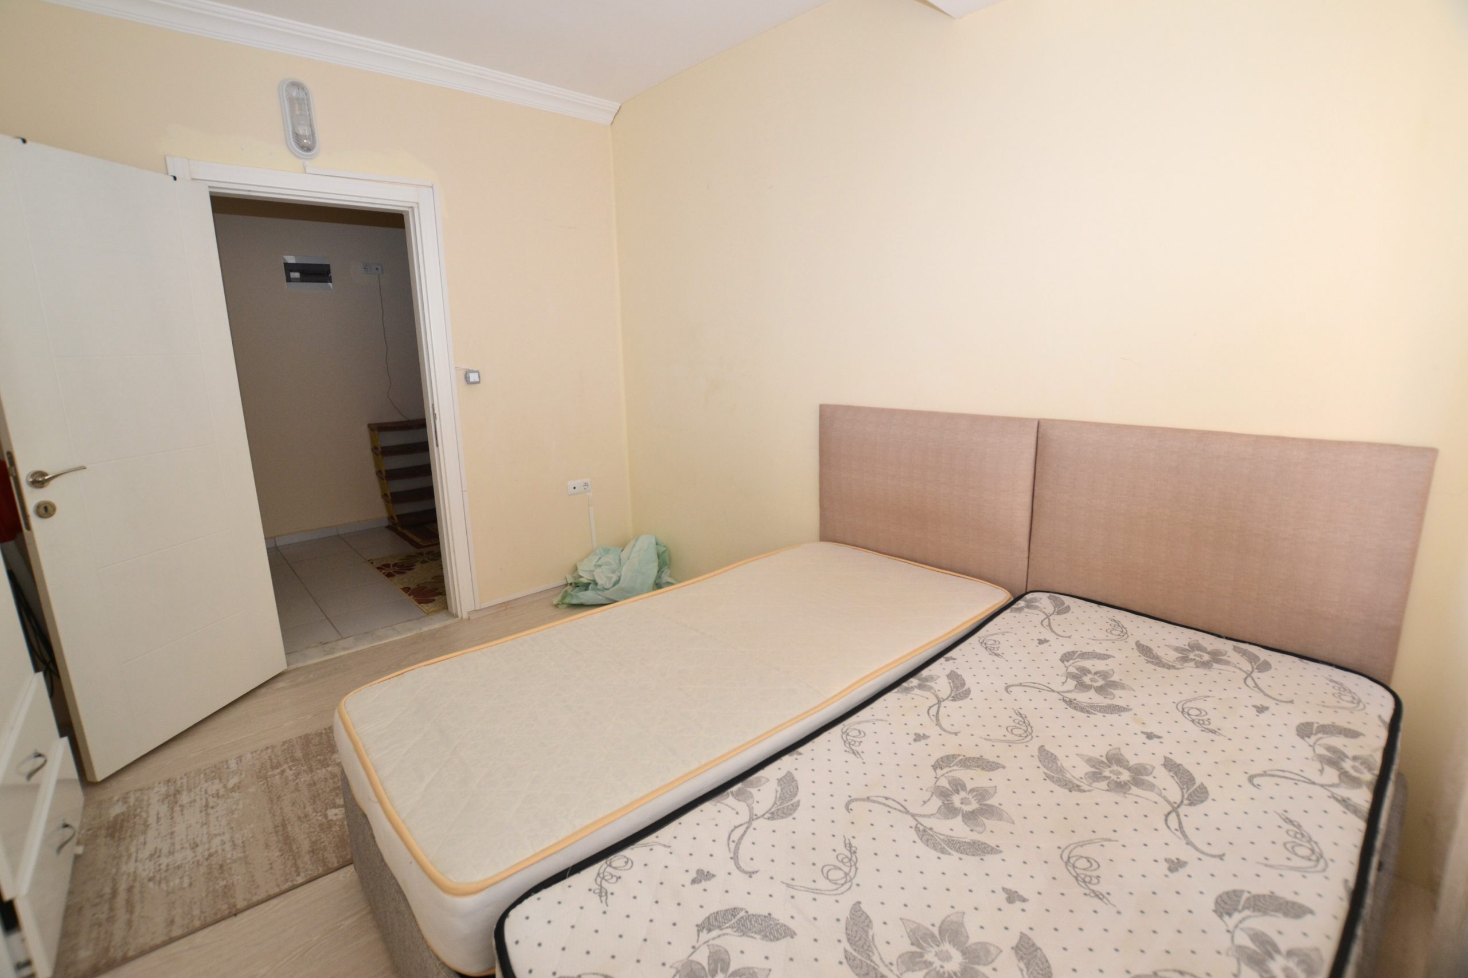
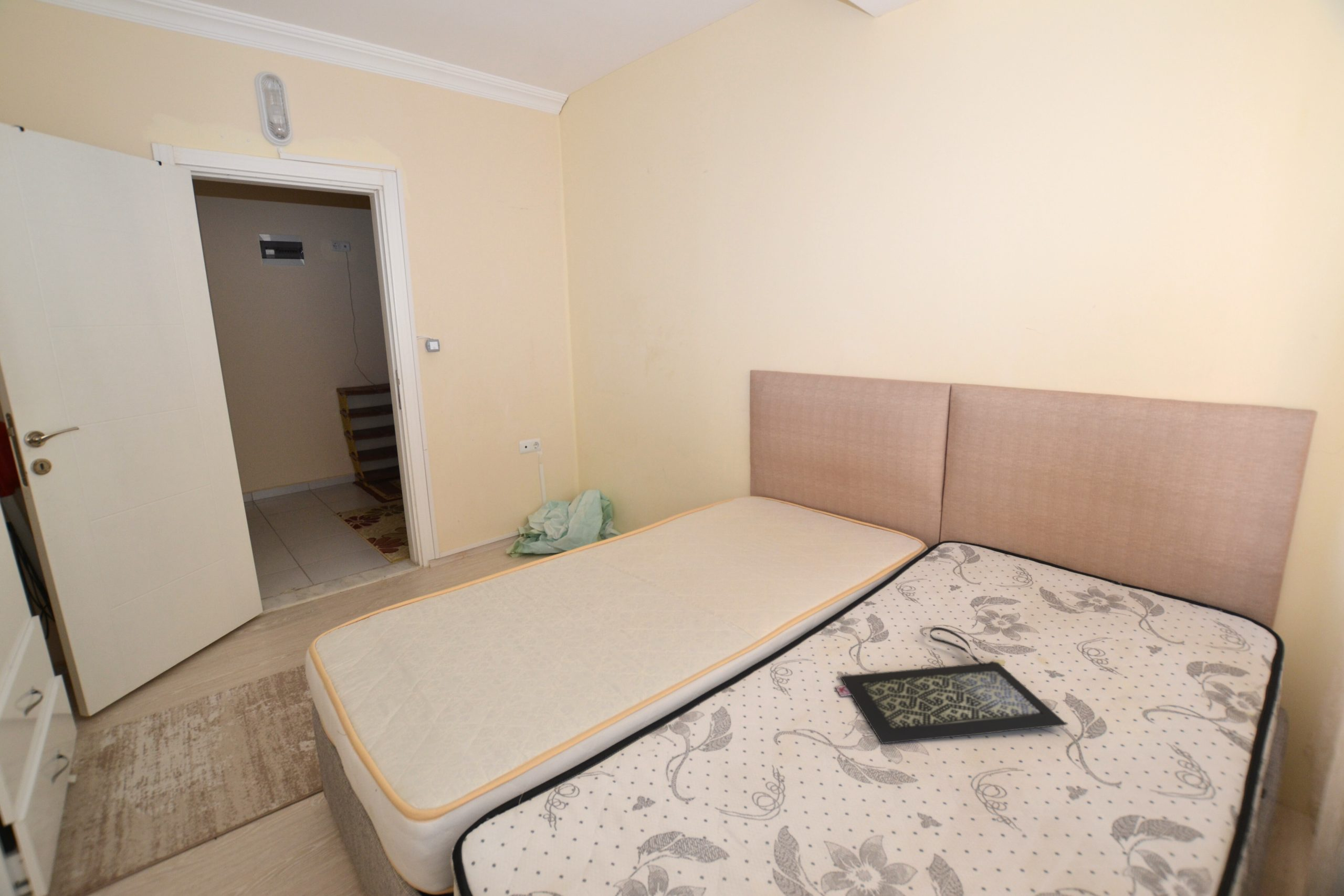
+ clutch bag [834,627,1068,744]
